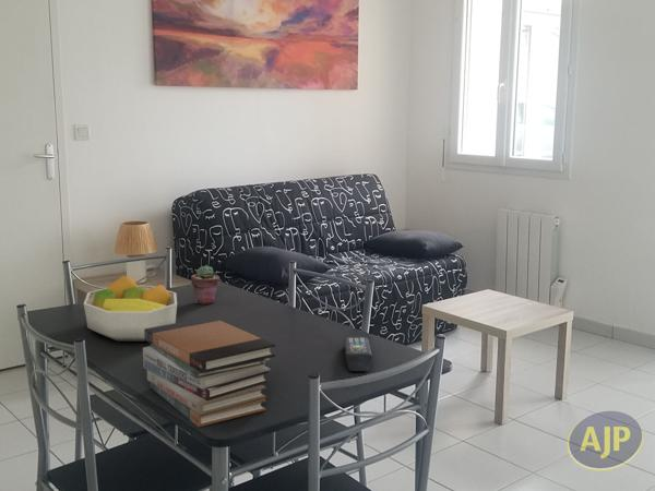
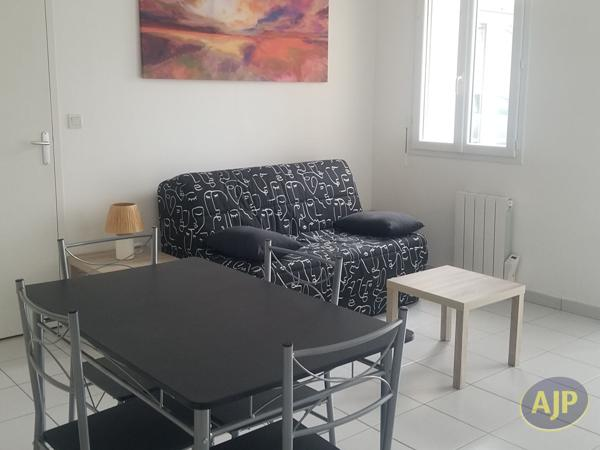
- remote control [343,336,373,372]
- potted succulent [190,264,221,306]
- book stack [142,315,276,428]
- fruit bowl [83,275,178,343]
